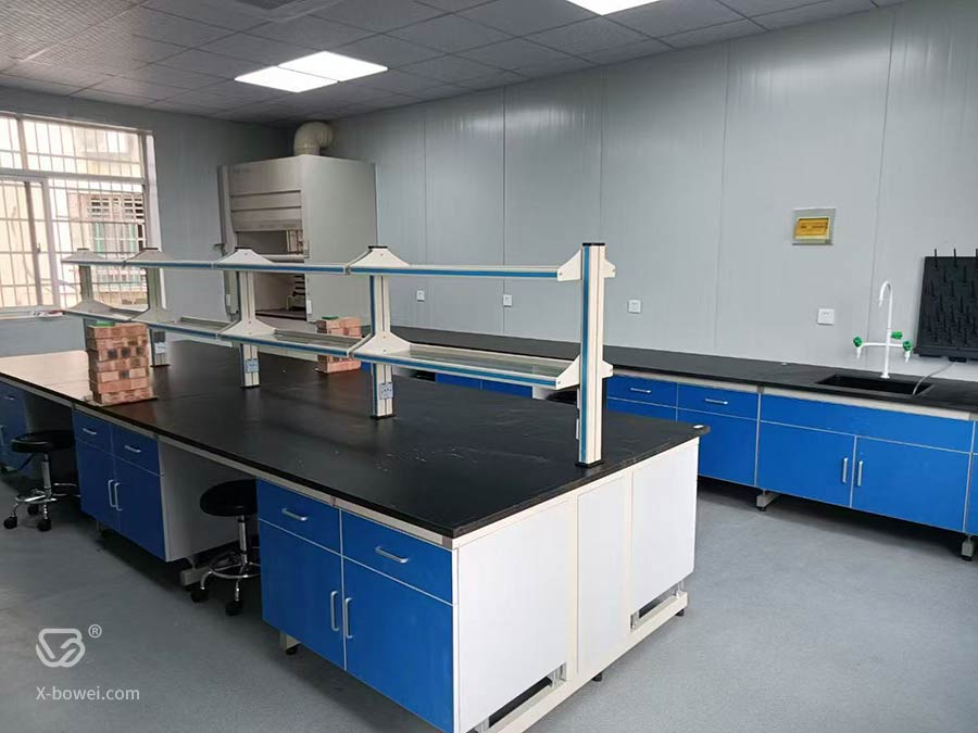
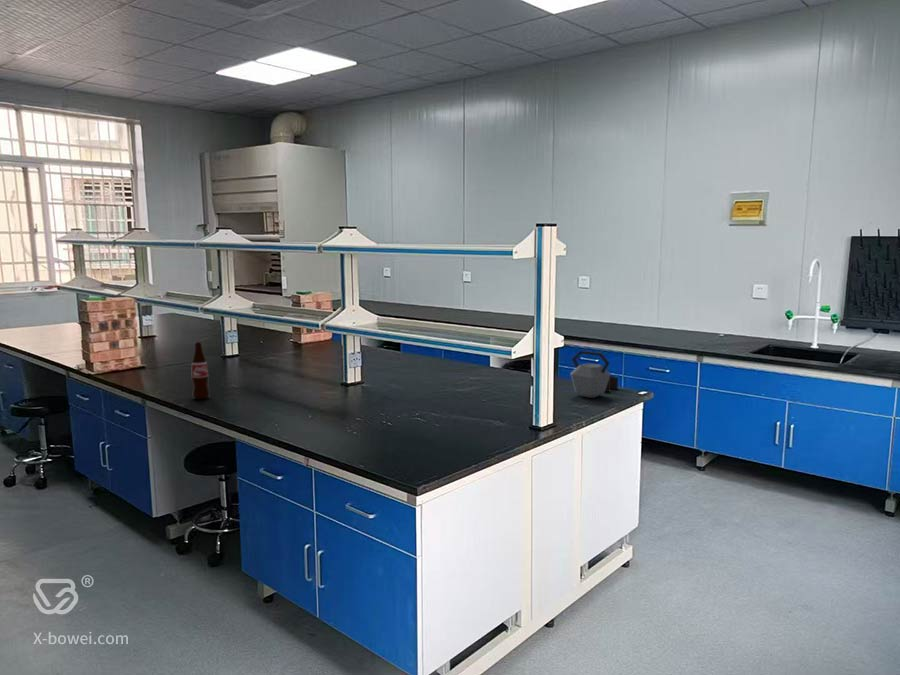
+ kettle [569,350,619,399]
+ bottle [191,341,211,400]
